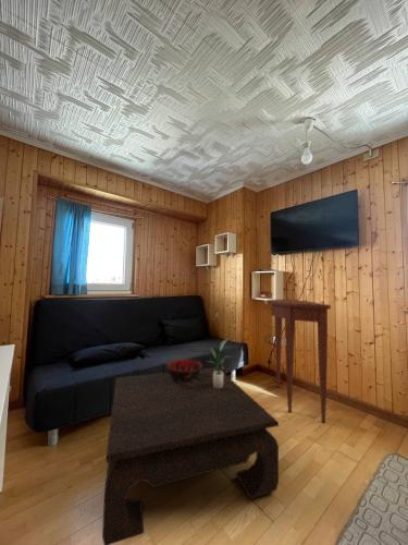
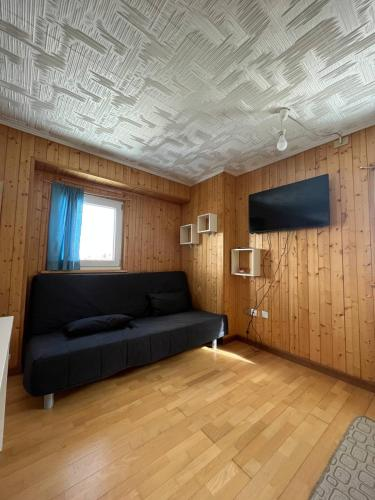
- decorative bowl [165,359,203,380]
- console table [267,299,332,424]
- coffee table [101,366,280,545]
- potted plant [206,338,233,388]
